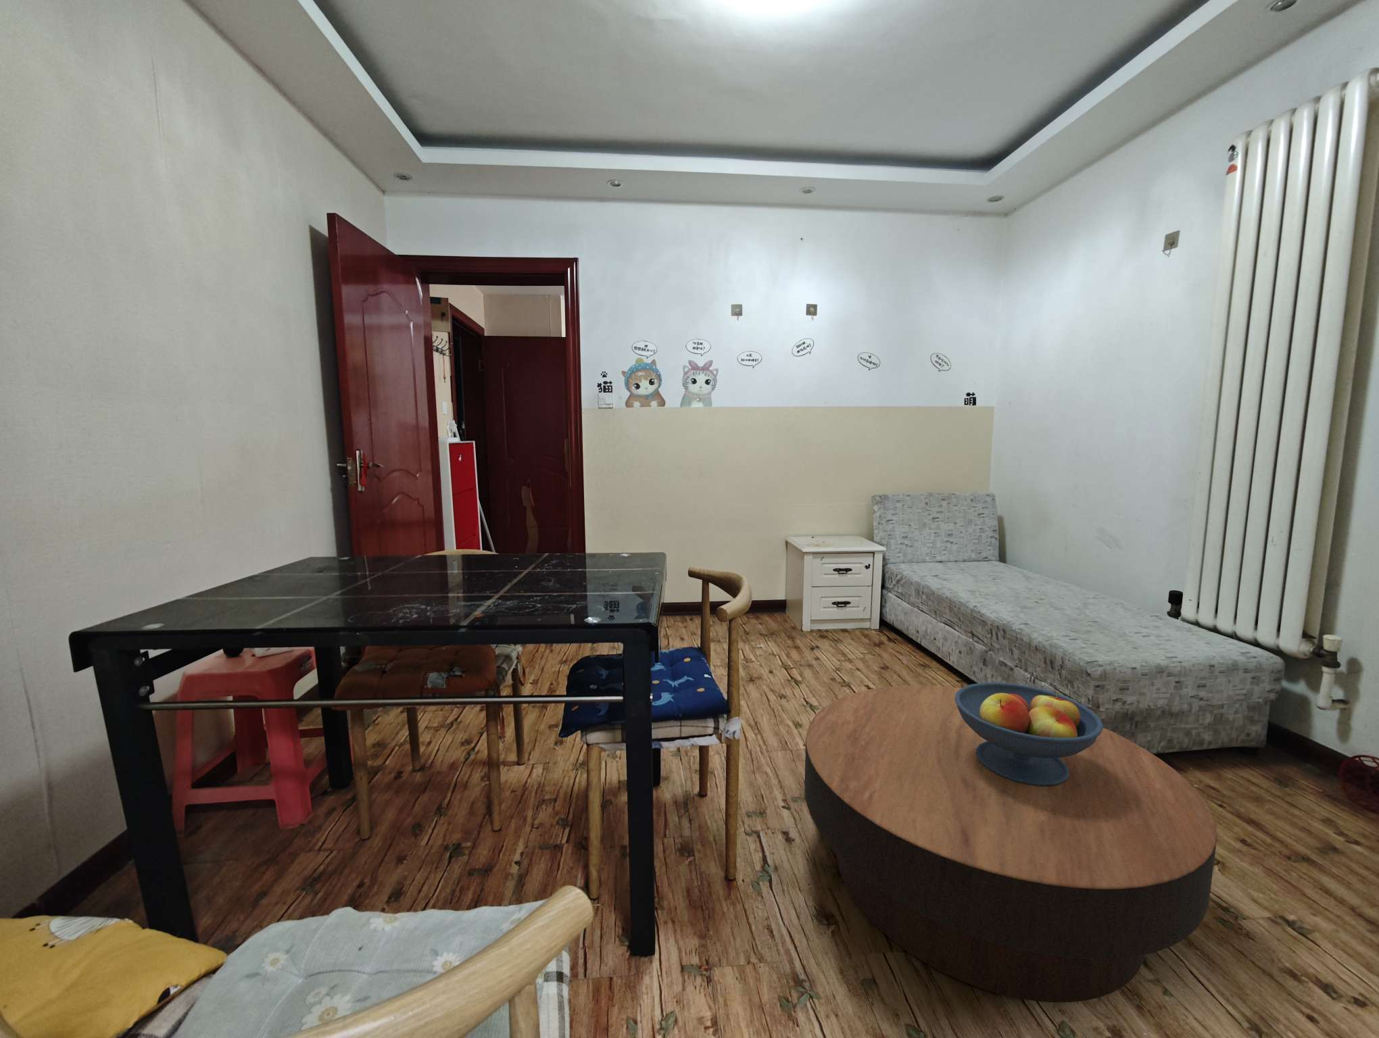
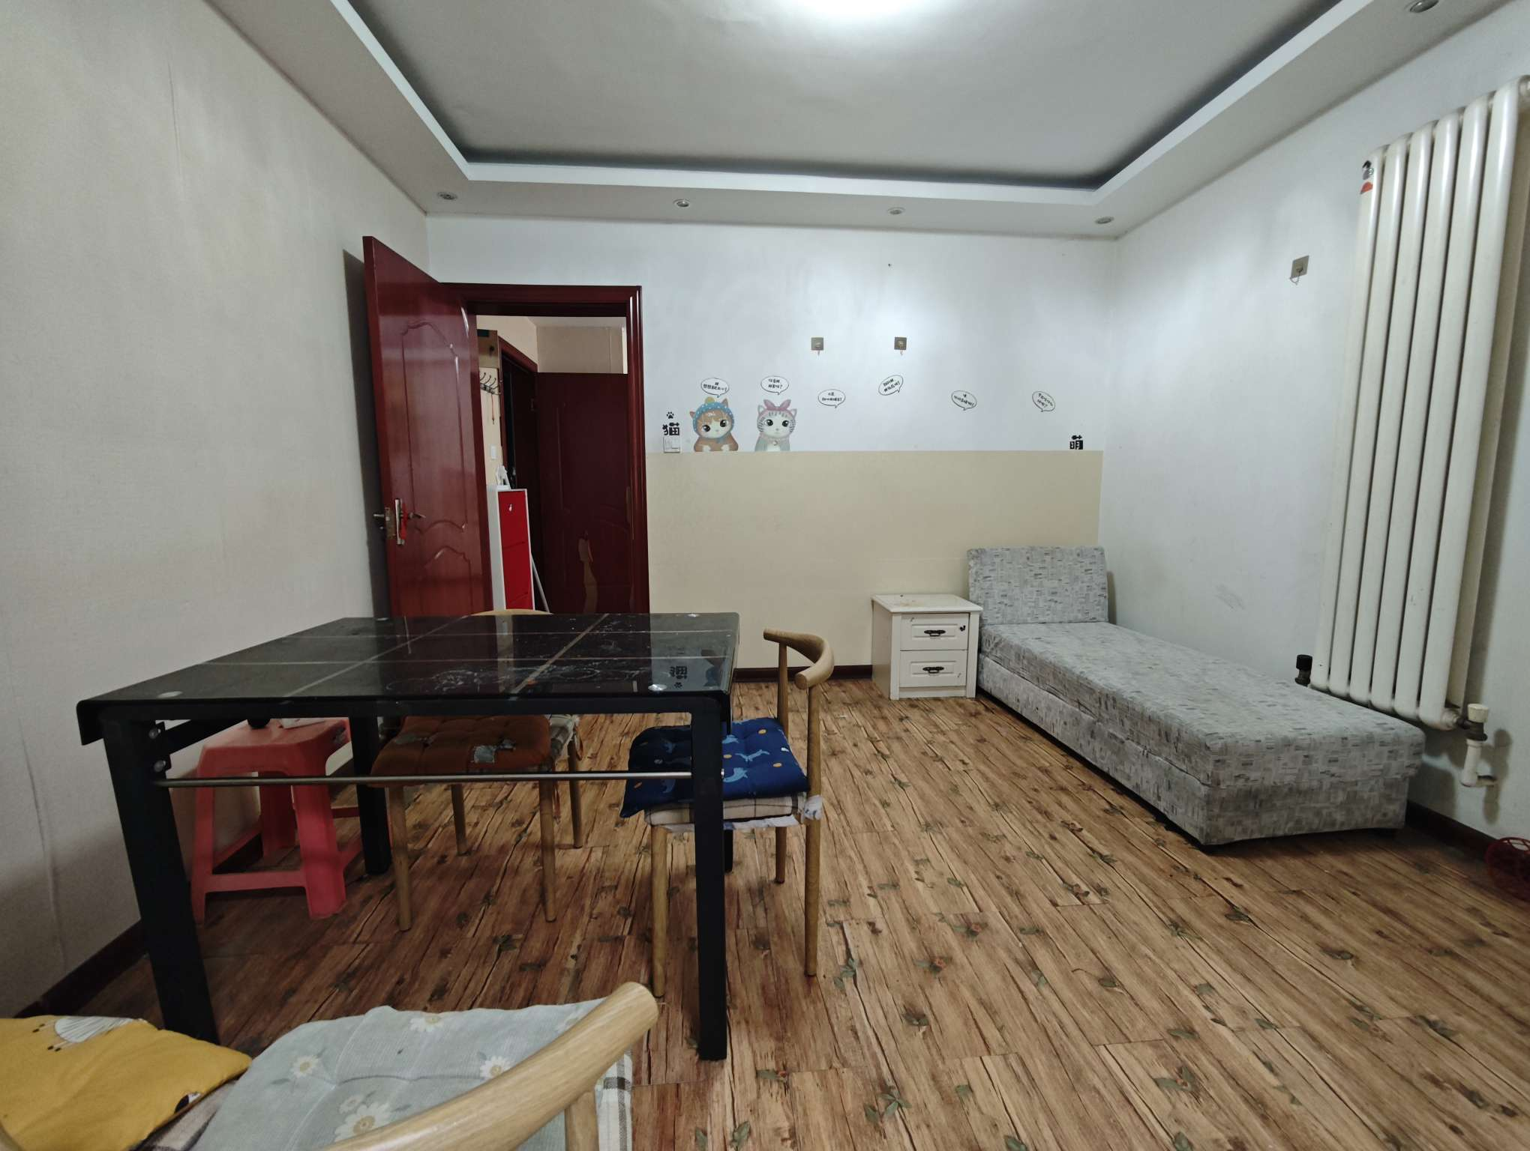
- fruit bowl [955,681,1104,786]
- coffee table [803,685,1218,1003]
